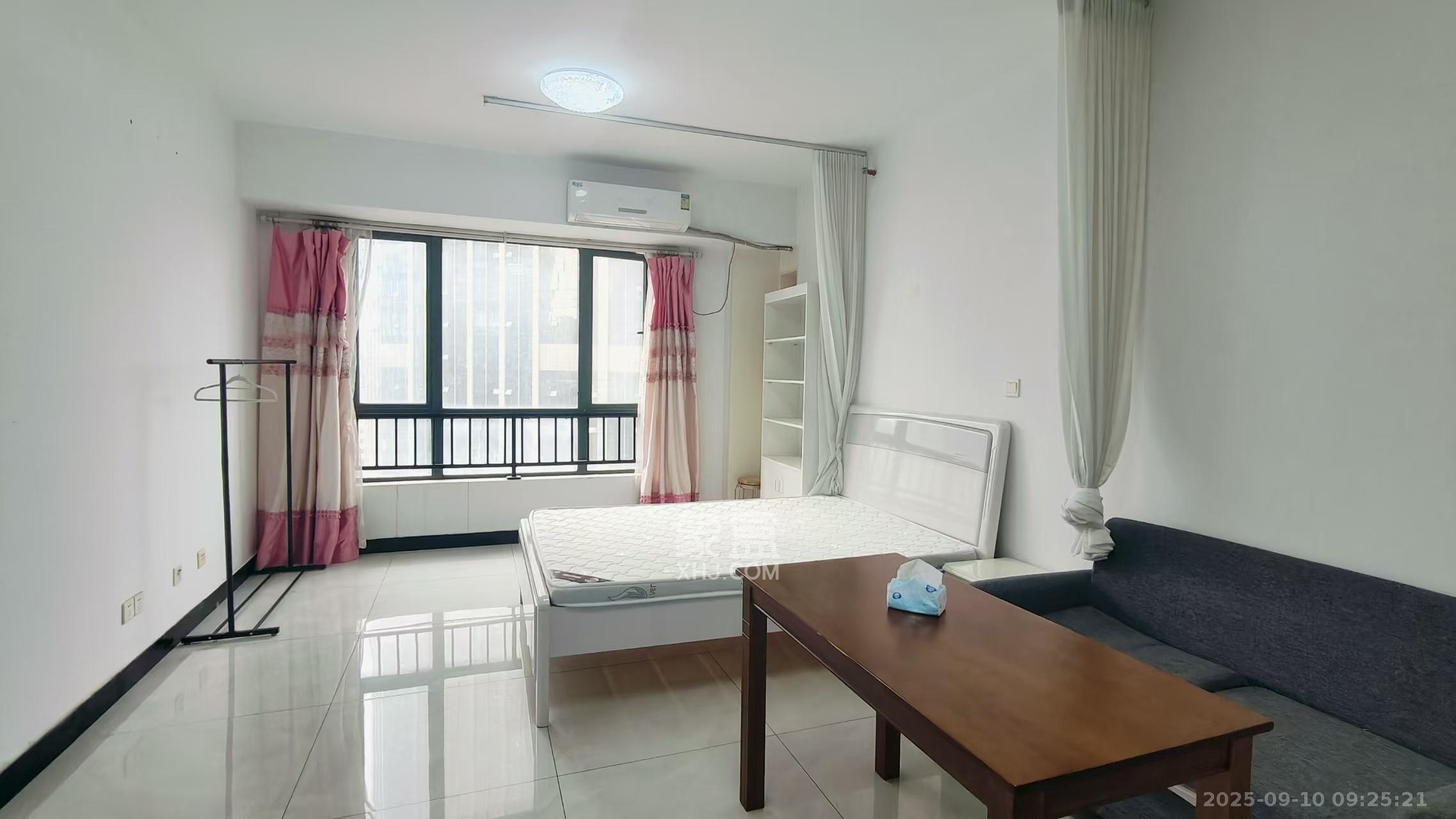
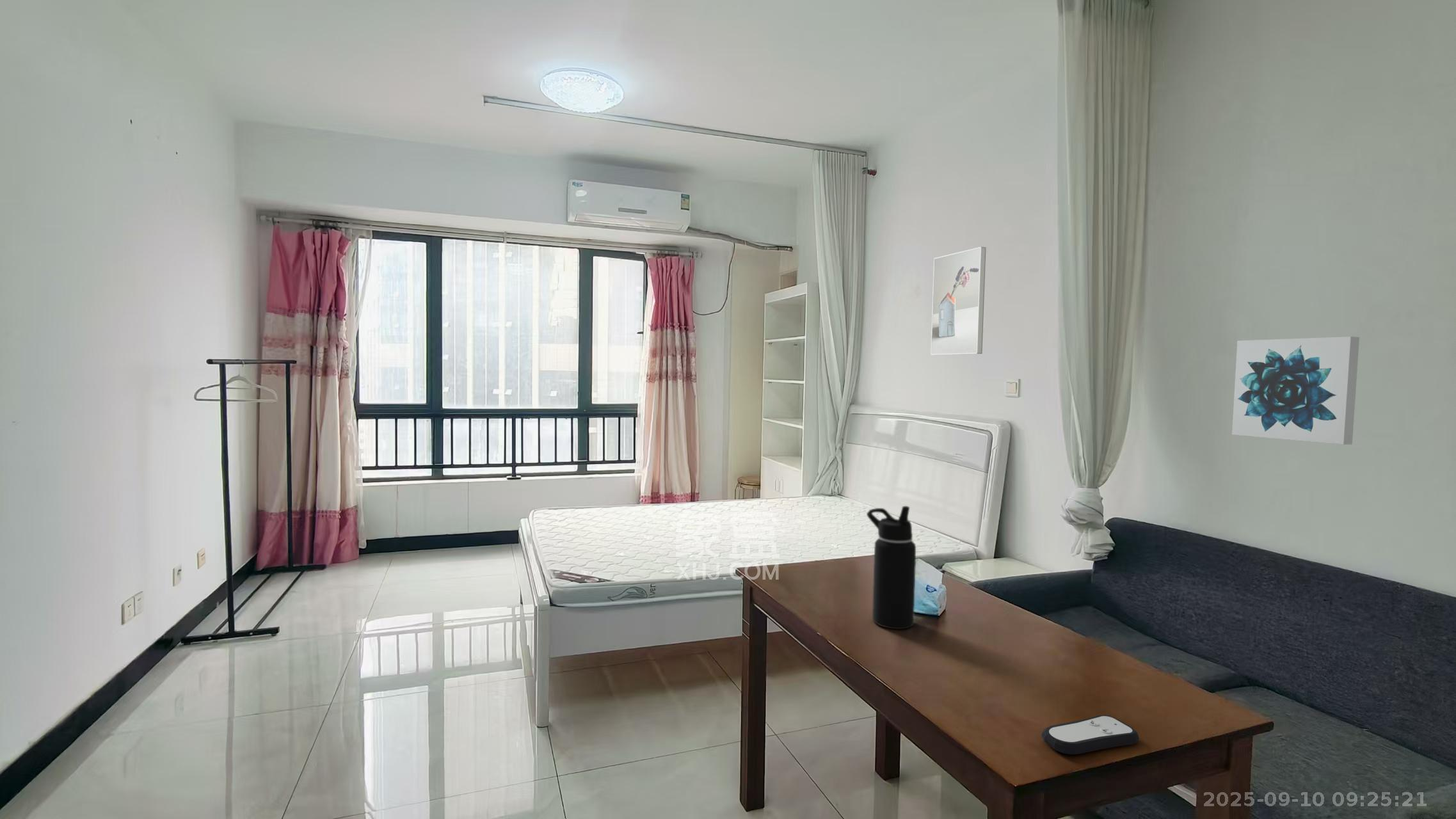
+ wall art [1231,336,1360,445]
+ remote control [1041,715,1140,755]
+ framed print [930,246,986,356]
+ water bottle [866,505,916,630]
